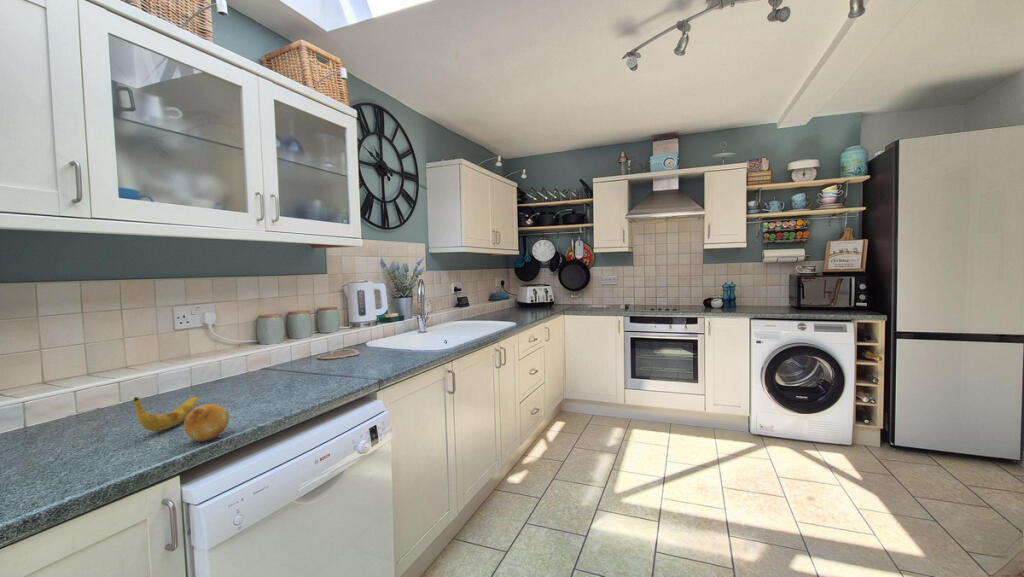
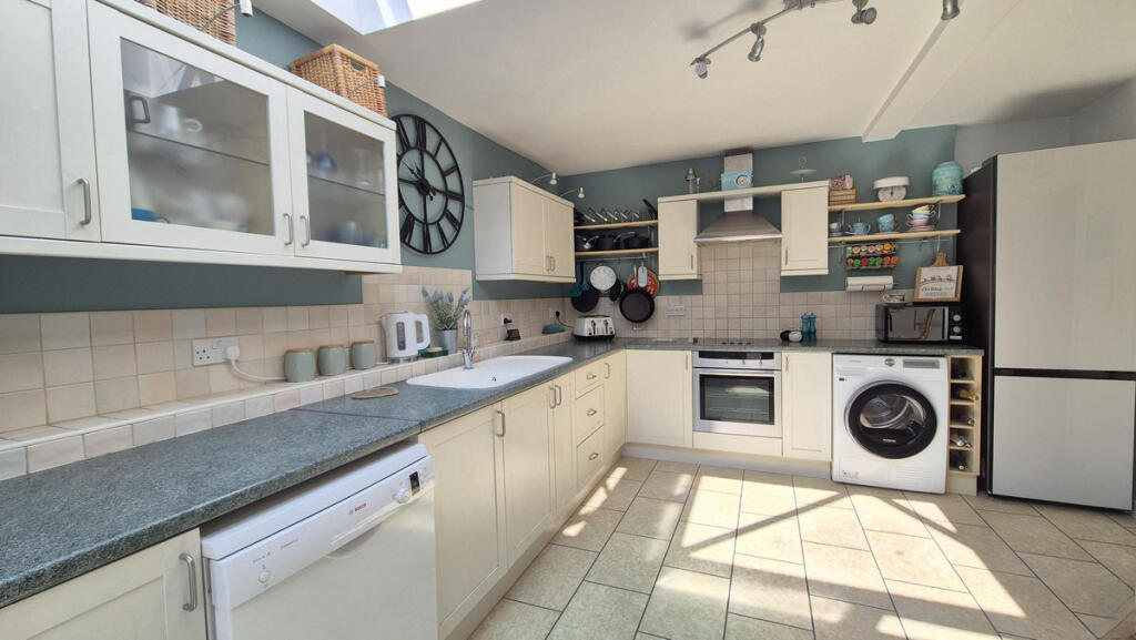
- banana [133,395,199,432]
- fruit [183,403,230,442]
